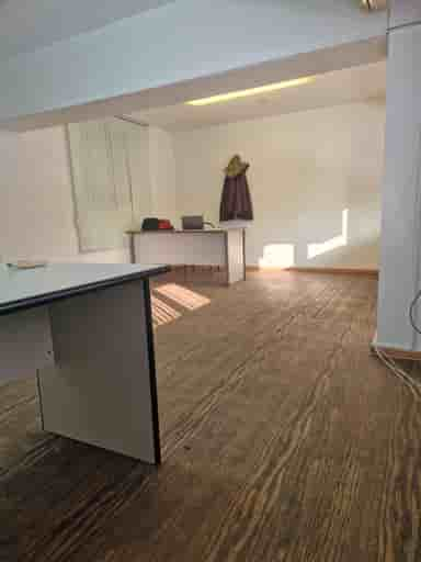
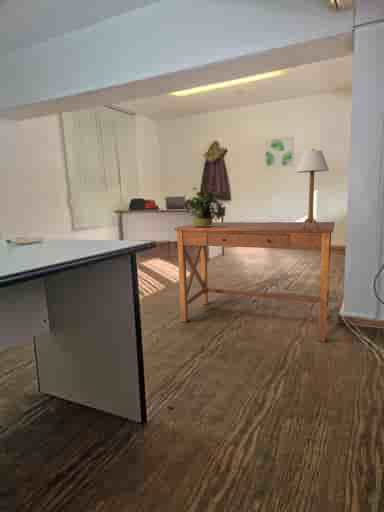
+ desk [173,221,336,343]
+ wall art [264,136,295,170]
+ table lamp [295,148,330,228]
+ potted plant [182,185,228,226]
